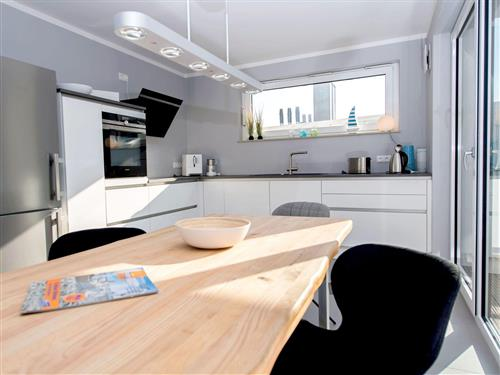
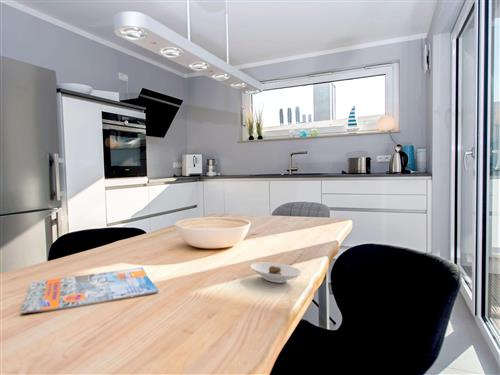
+ saucer [250,262,303,284]
